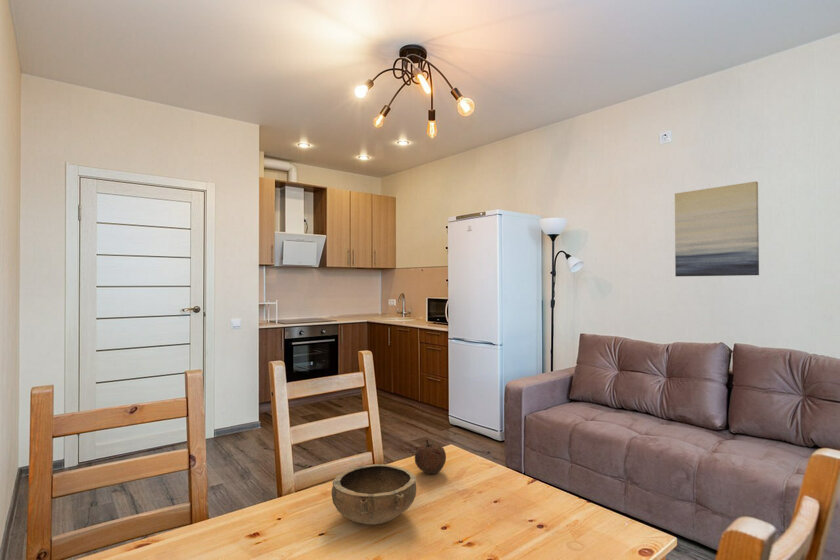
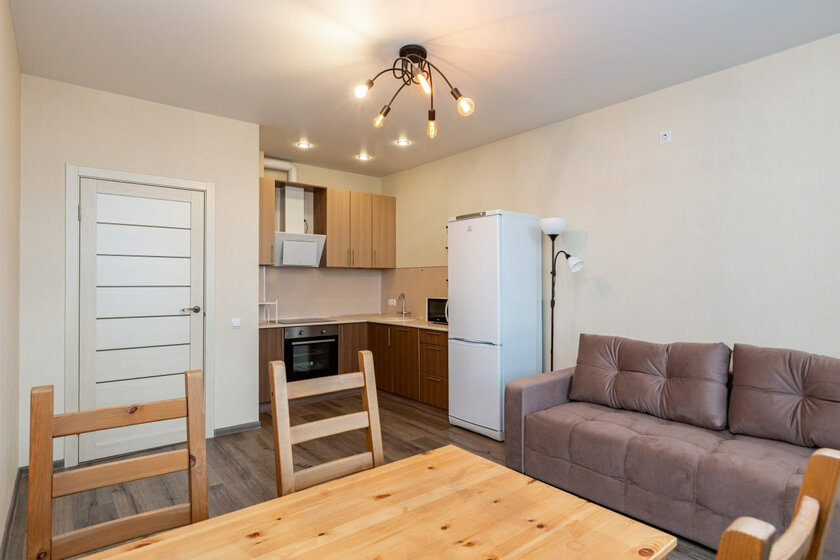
- bowl [331,463,417,526]
- fruit [414,438,447,475]
- wall art [674,181,760,277]
